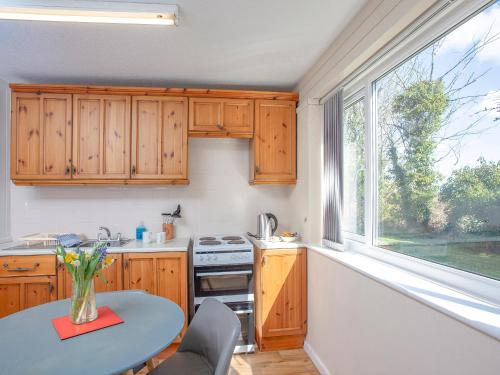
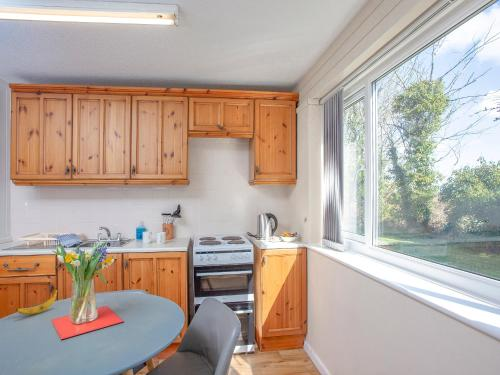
+ banana [15,287,58,316]
